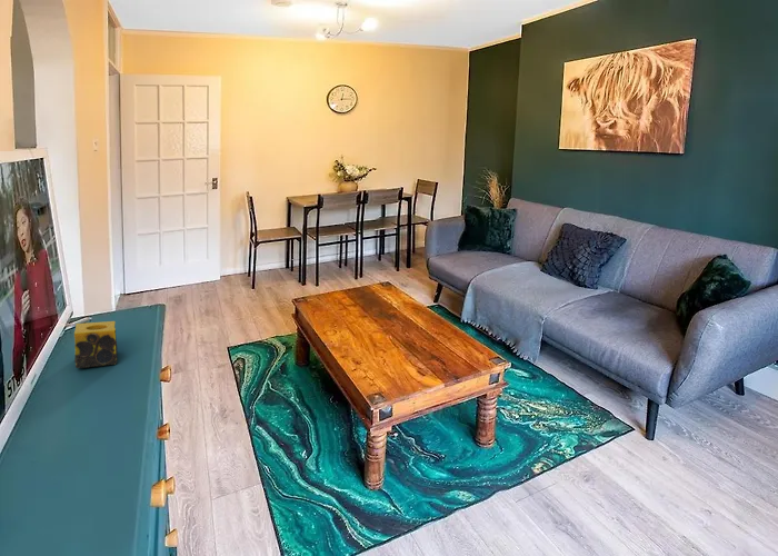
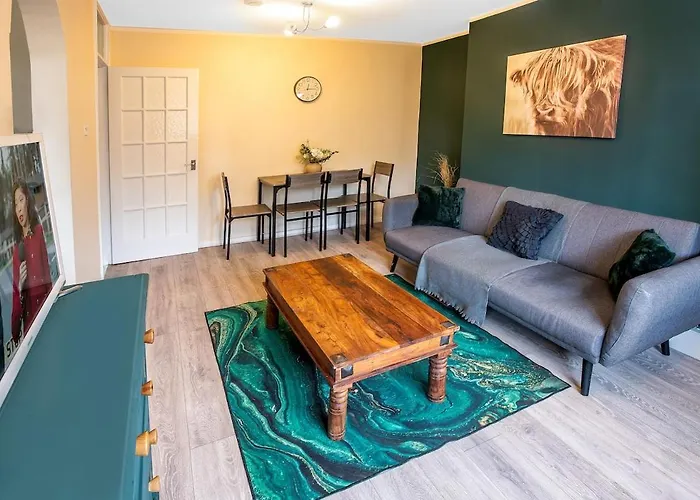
- candle [73,320,118,369]
